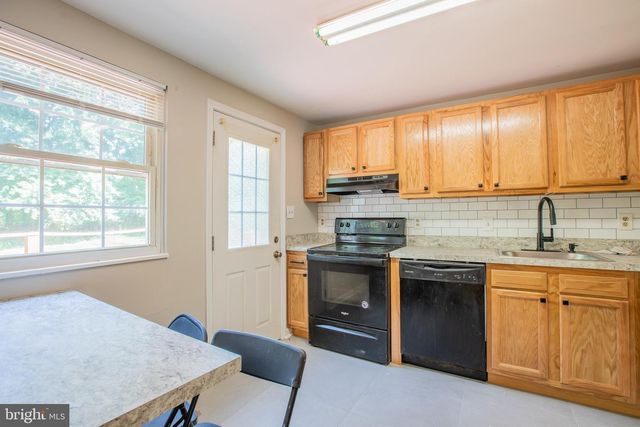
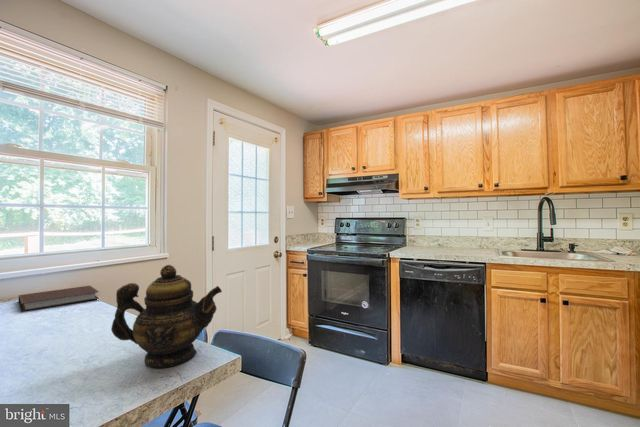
+ notebook [18,285,100,312]
+ teapot [110,264,223,369]
